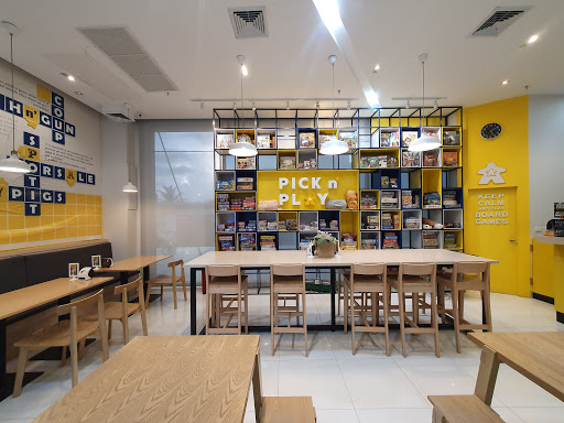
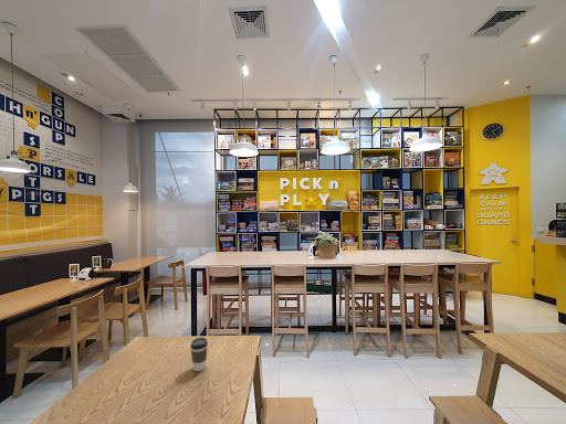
+ coffee cup [189,337,209,372]
